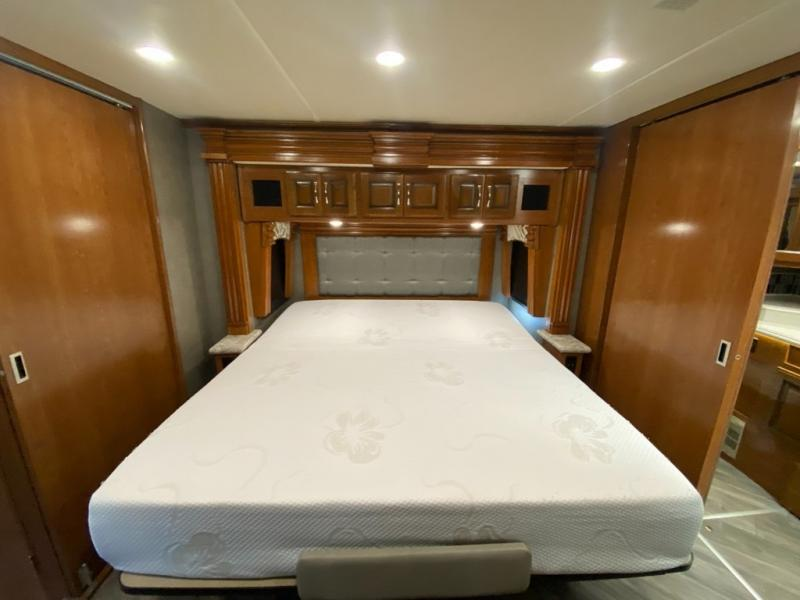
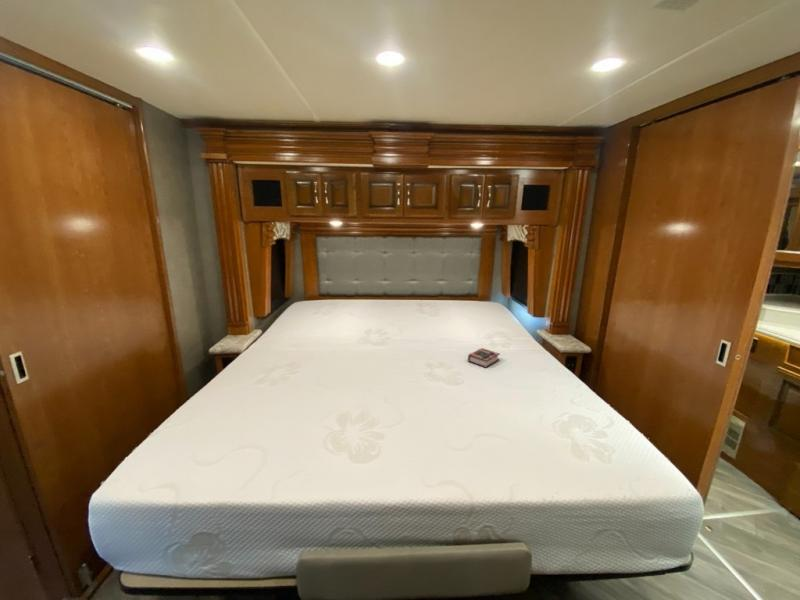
+ book [467,347,501,369]
